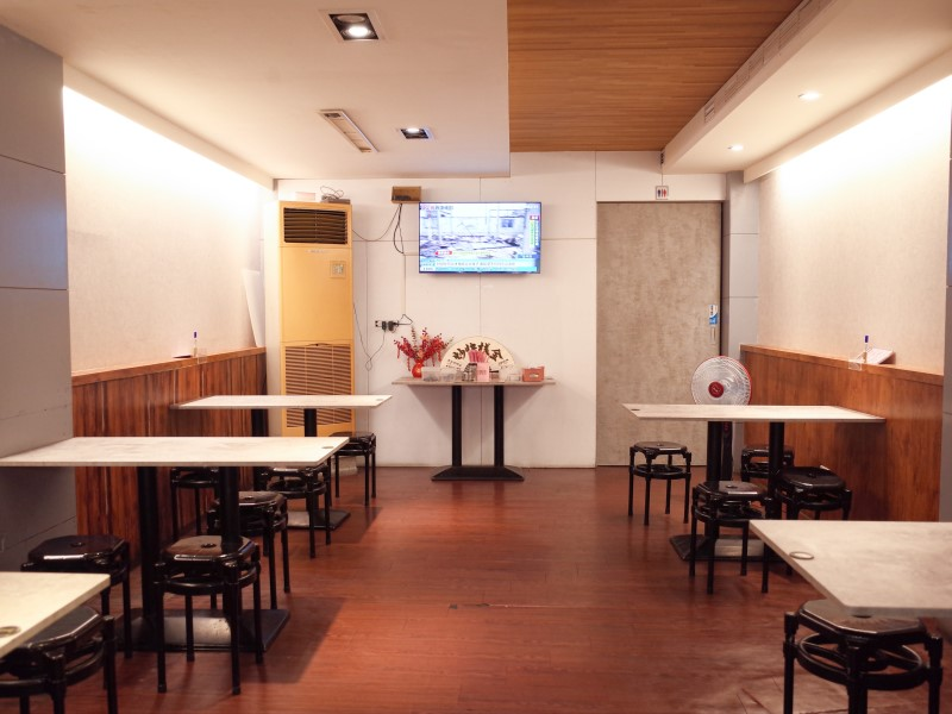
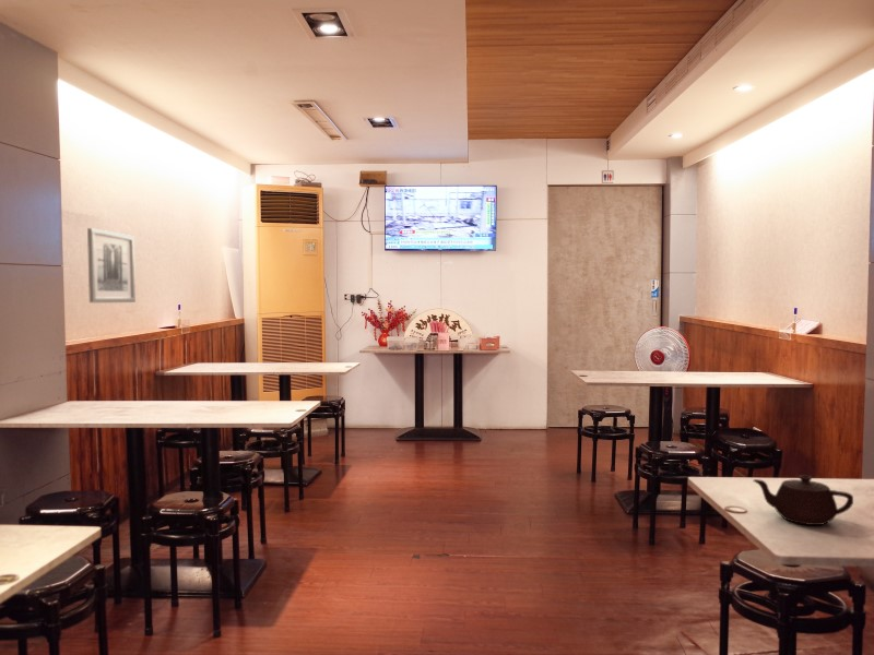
+ teapot [753,474,854,526]
+ wall art [86,227,137,303]
